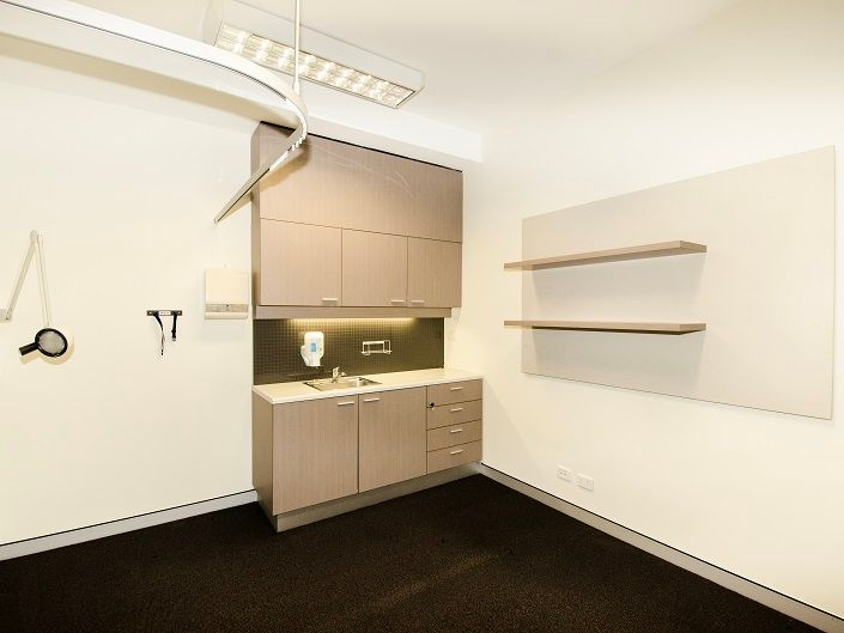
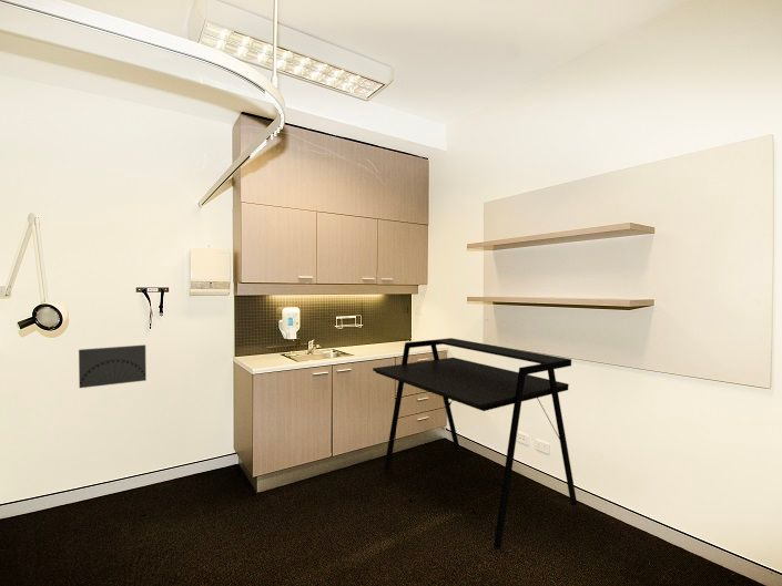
+ desk [372,337,578,549]
+ wall art [78,343,148,389]
